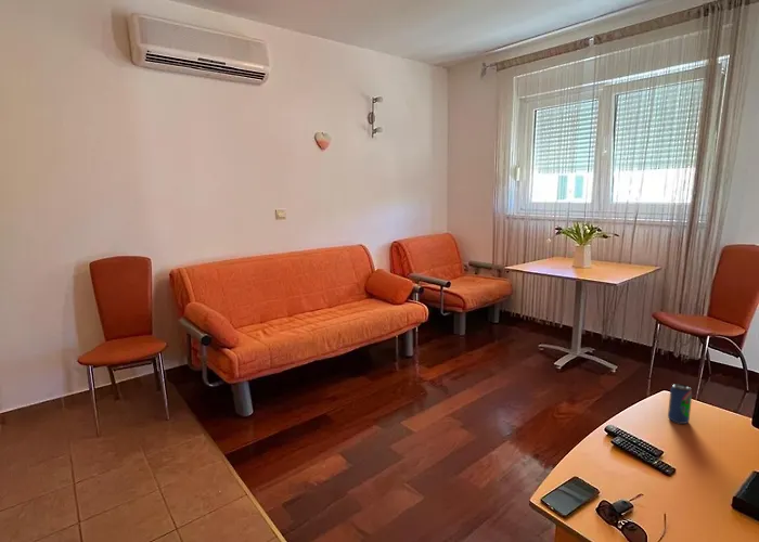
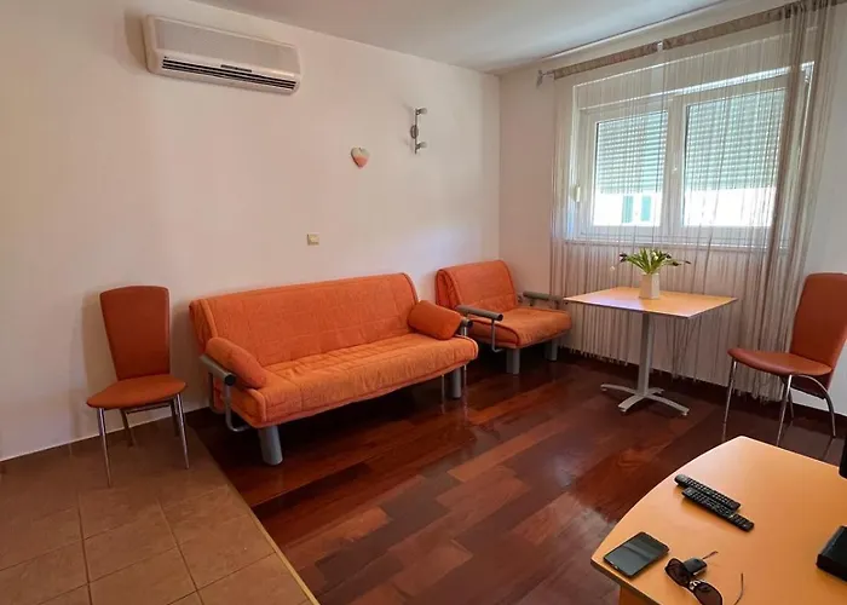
- beverage can [667,383,693,425]
